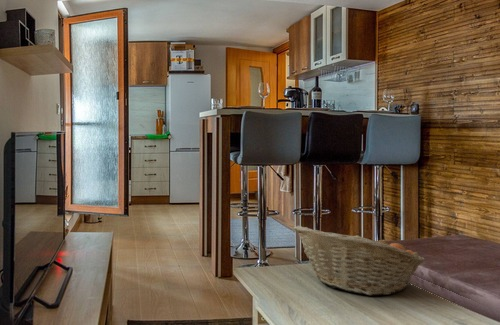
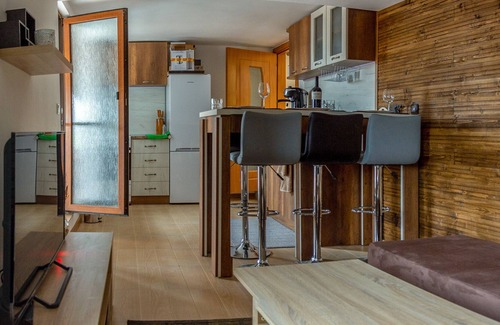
- fruit basket [292,225,426,296]
